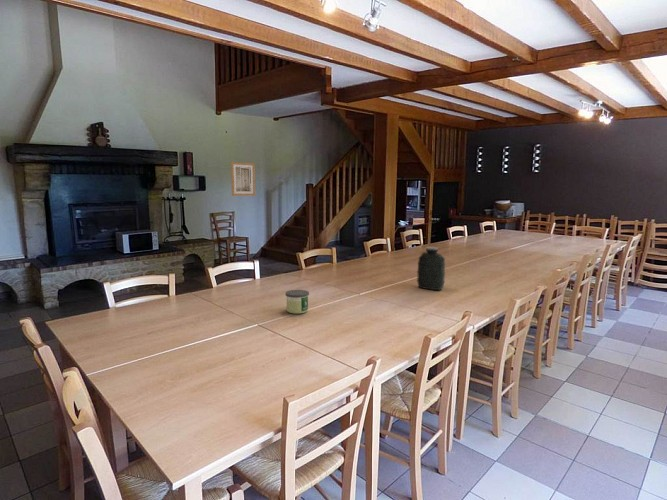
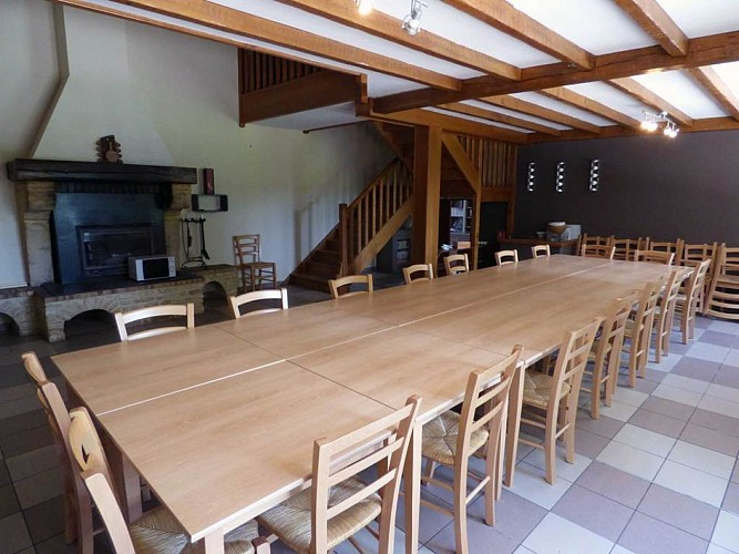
- wall art [230,161,256,197]
- water jug [416,246,446,291]
- candle [285,289,310,315]
